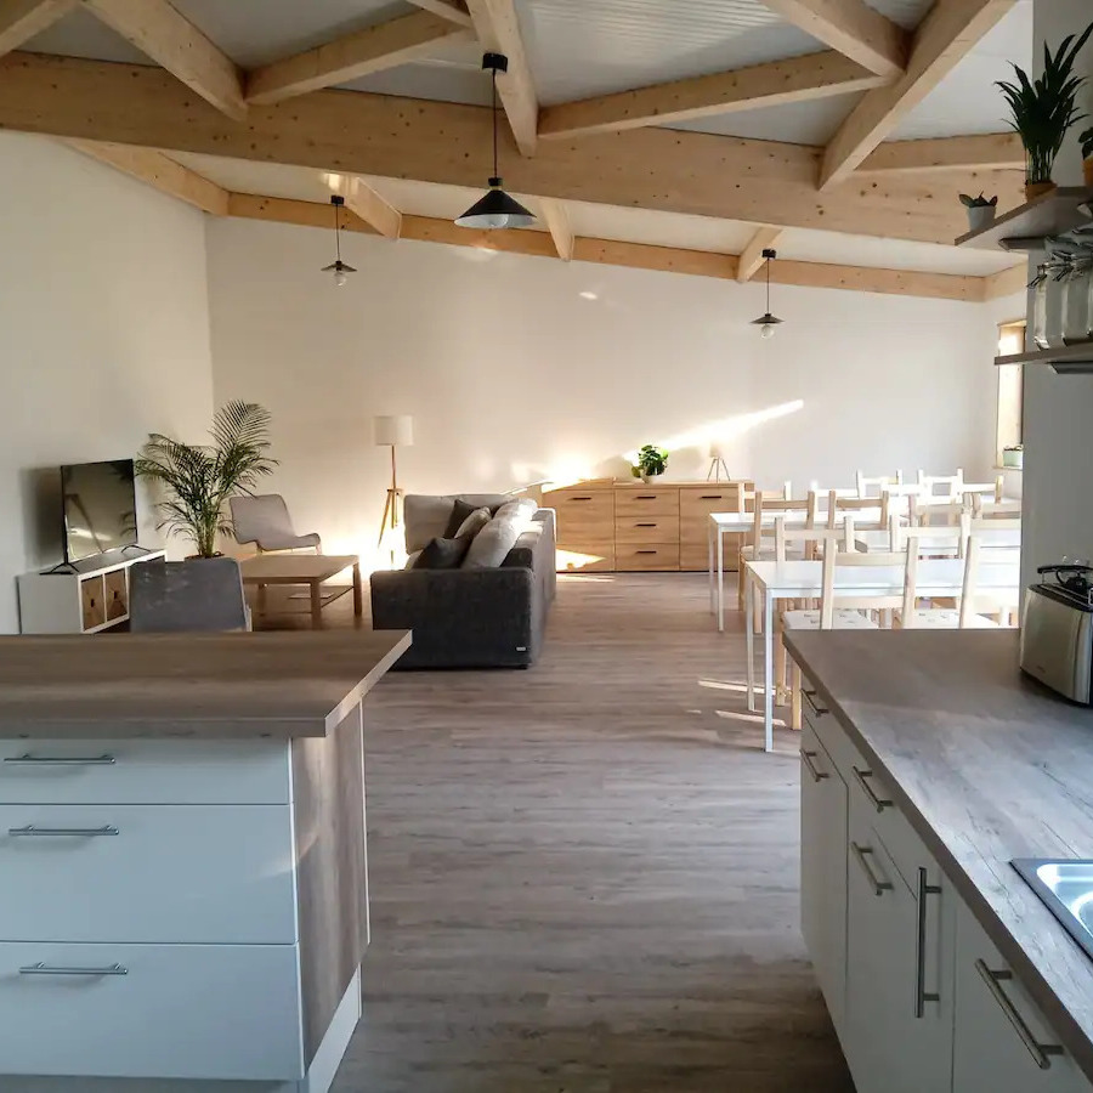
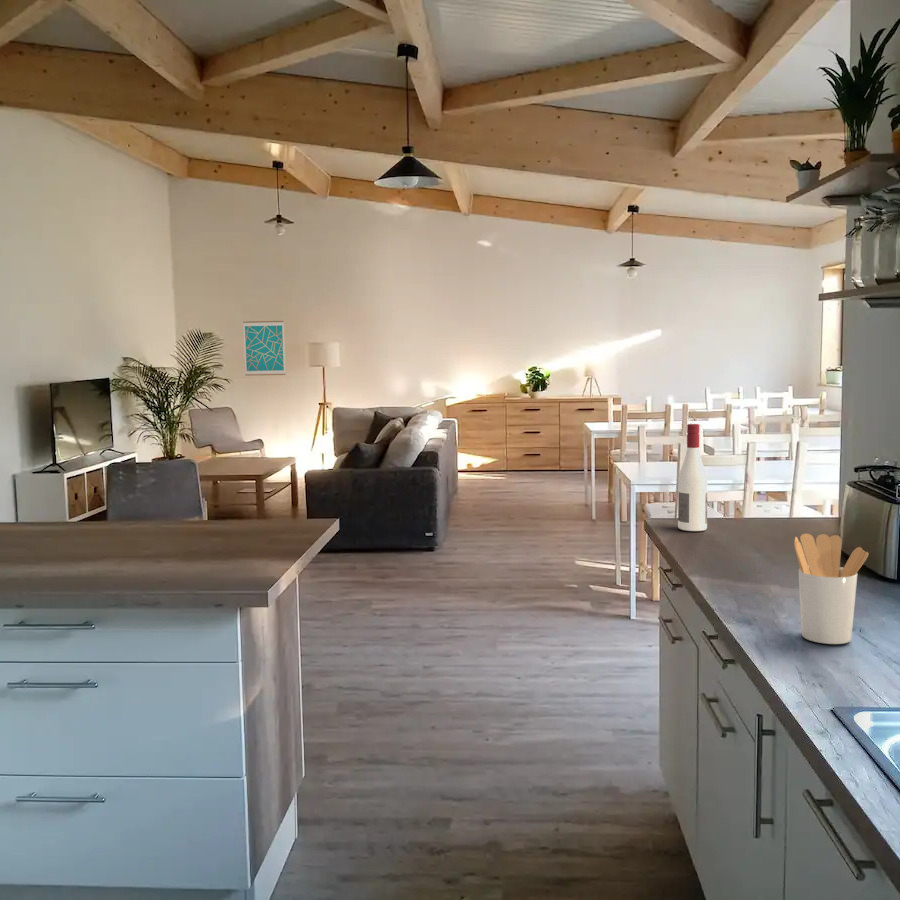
+ alcohol [677,423,708,532]
+ utensil holder [793,533,869,645]
+ wall art [242,320,287,377]
